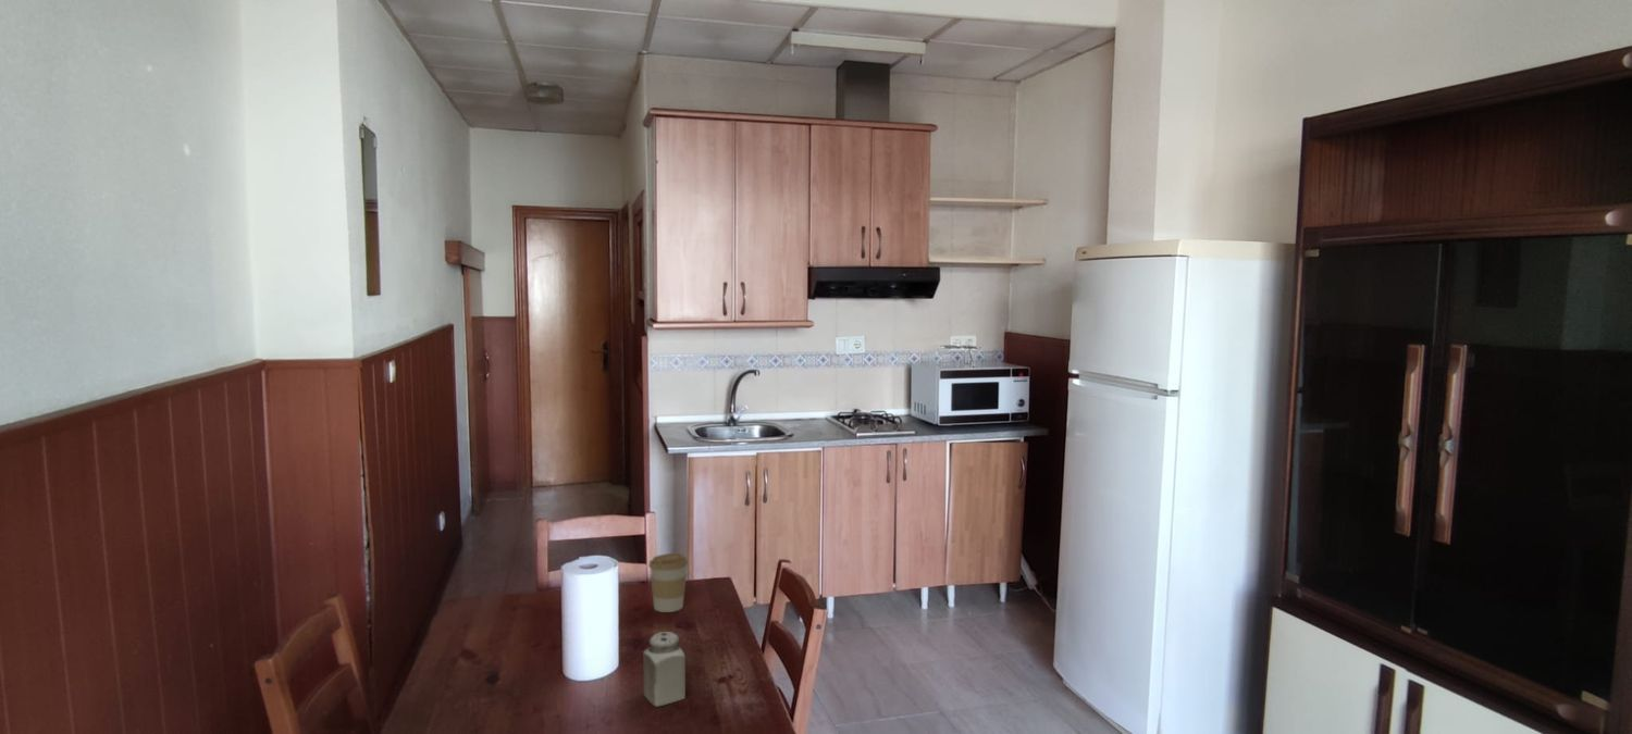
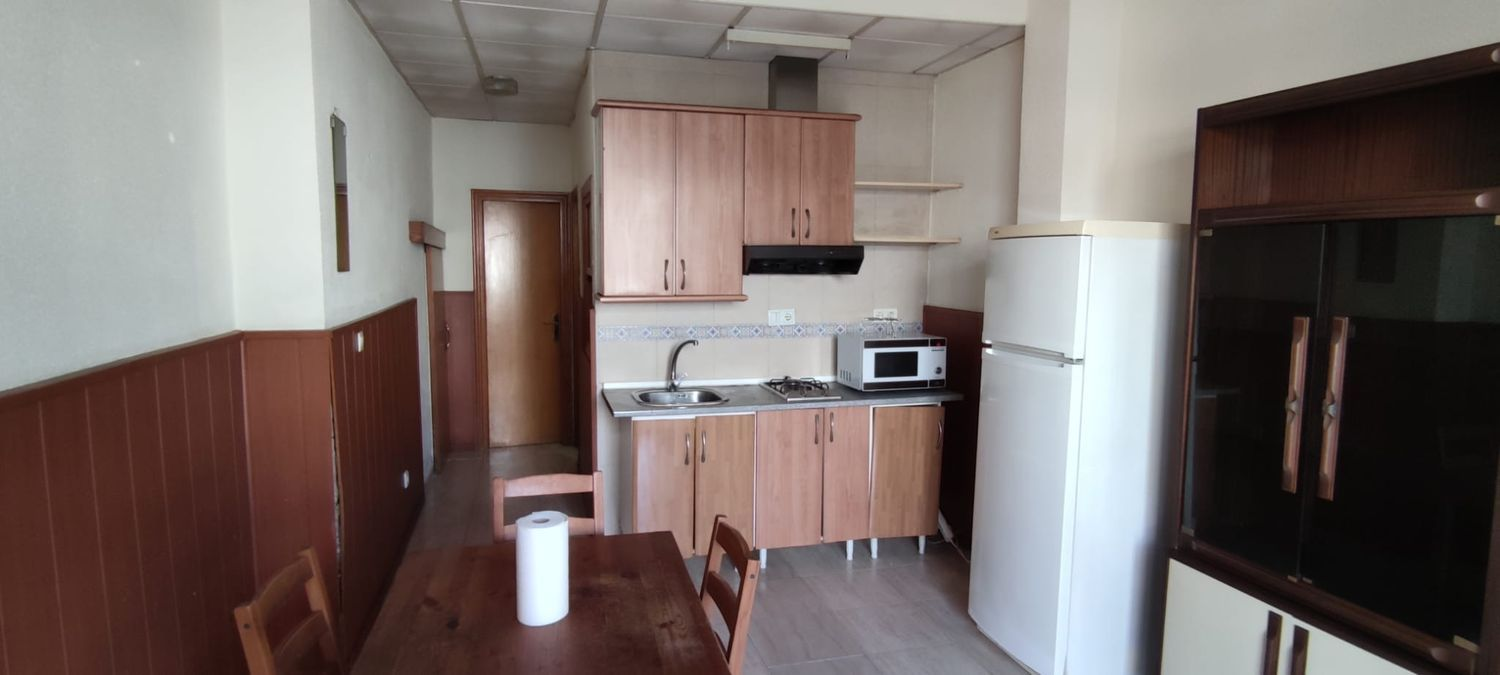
- coffee cup [647,552,689,613]
- salt shaker [642,631,687,708]
